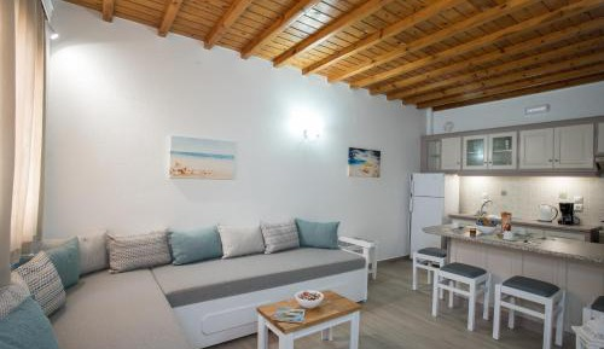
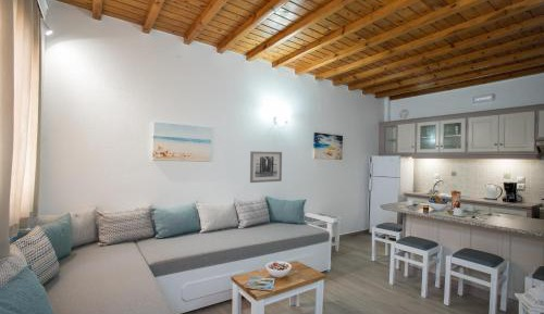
+ wall art [249,150,283,184]
